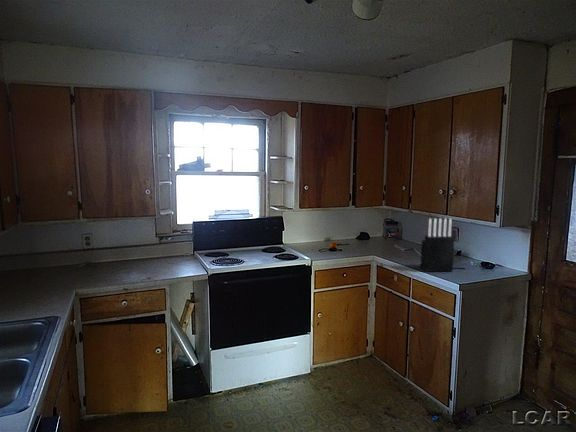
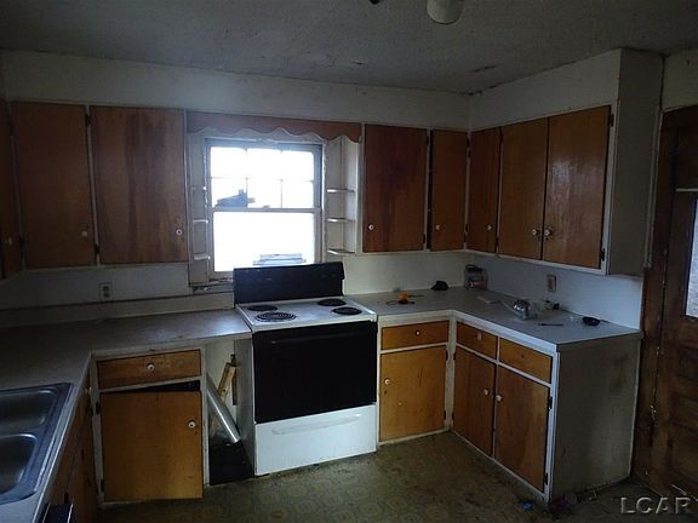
- knife block [419,218,455,273]
